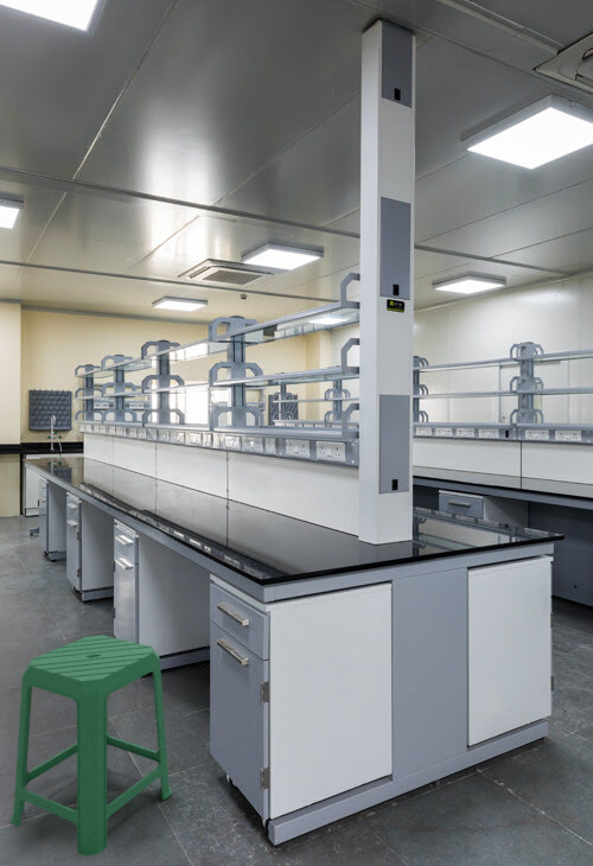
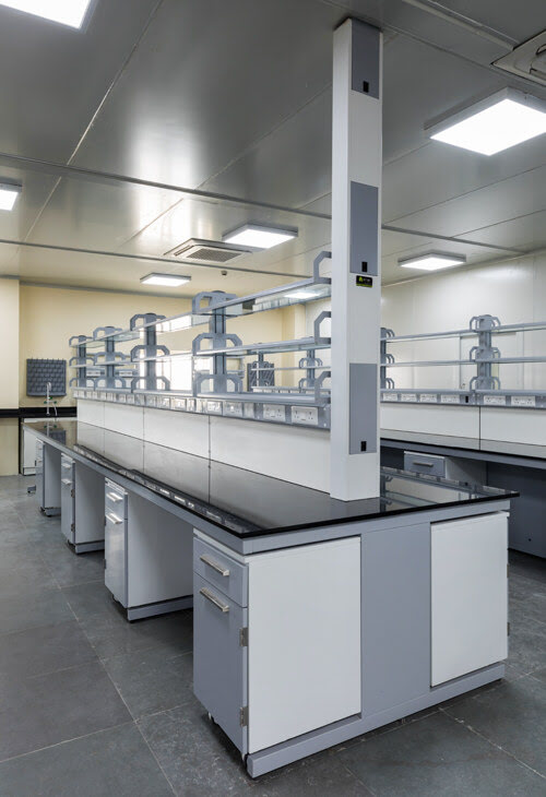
- stool [9,635,173,858]
